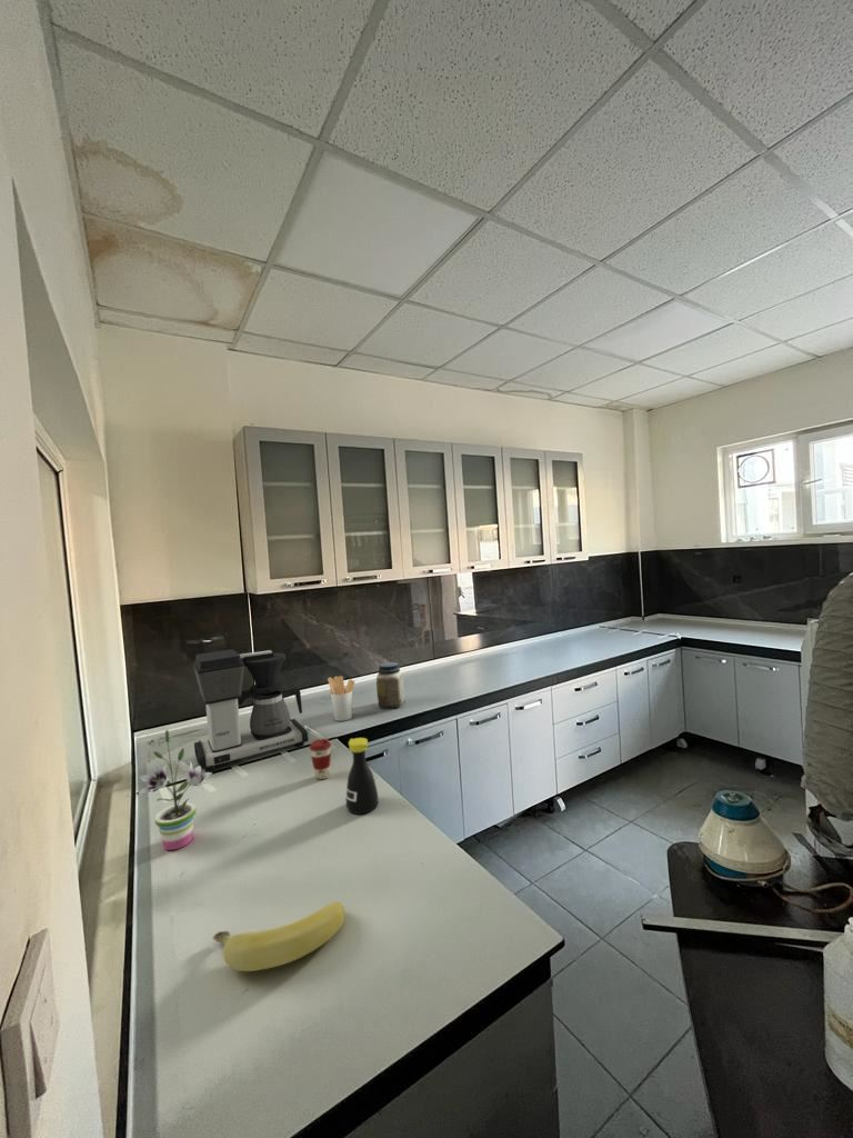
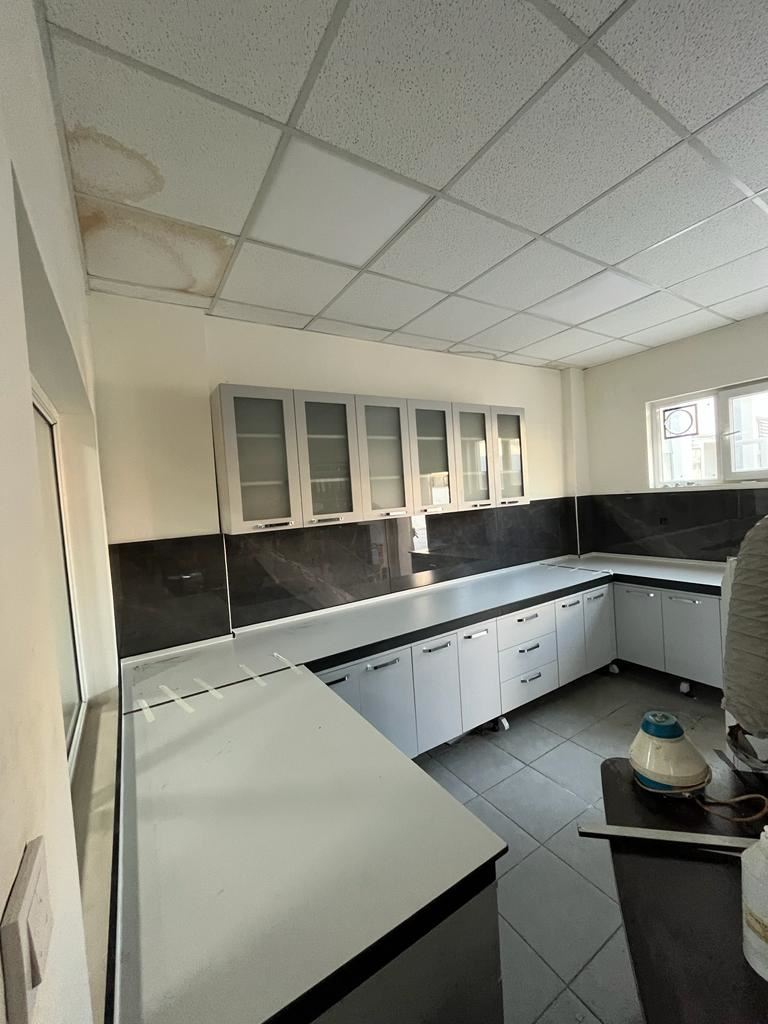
- coffee cup [308,738,332,780]
- jar [375,661,405,709]
- coffee maker [192,648,309,772]
- banana [212,900,345,972]
- bottle [345,737,379,816]
- utensil holder [327,675,355,722]
- potted plant [137,729,212,851]
